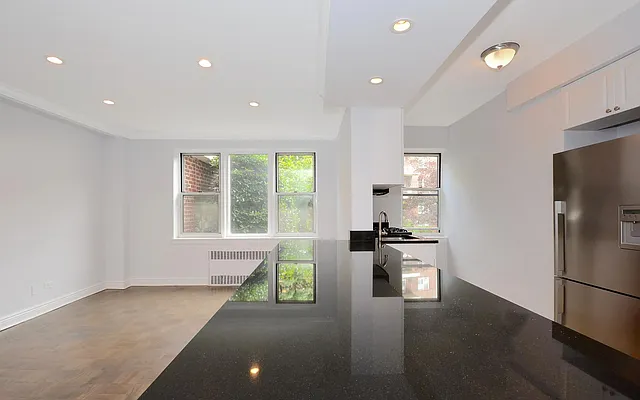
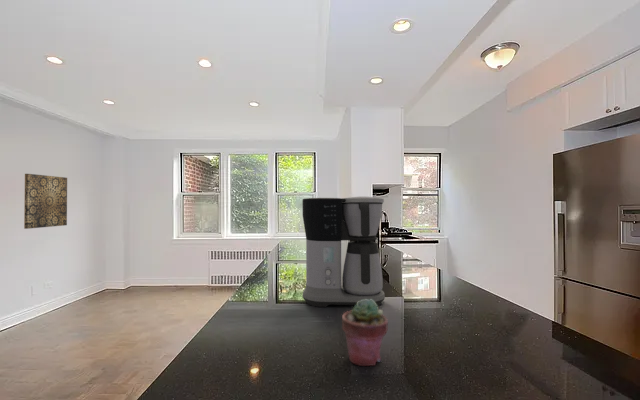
+ potted succulent [341,299,389,367]
+ wall art [23,173,68,230]
+ coffee maker [301,196,386,308]
